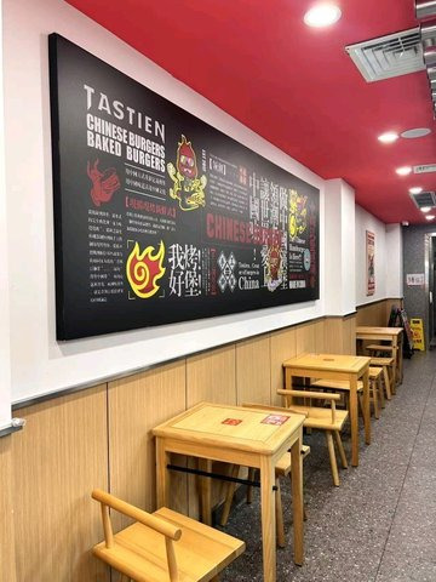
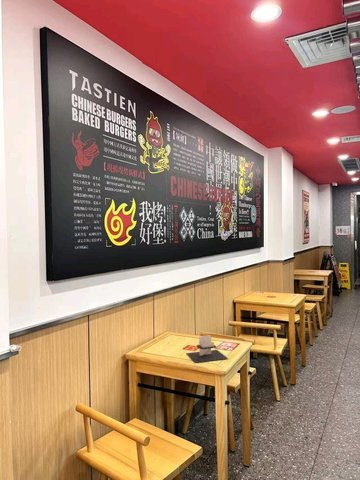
+ napkin holder [185,334,229,364]
